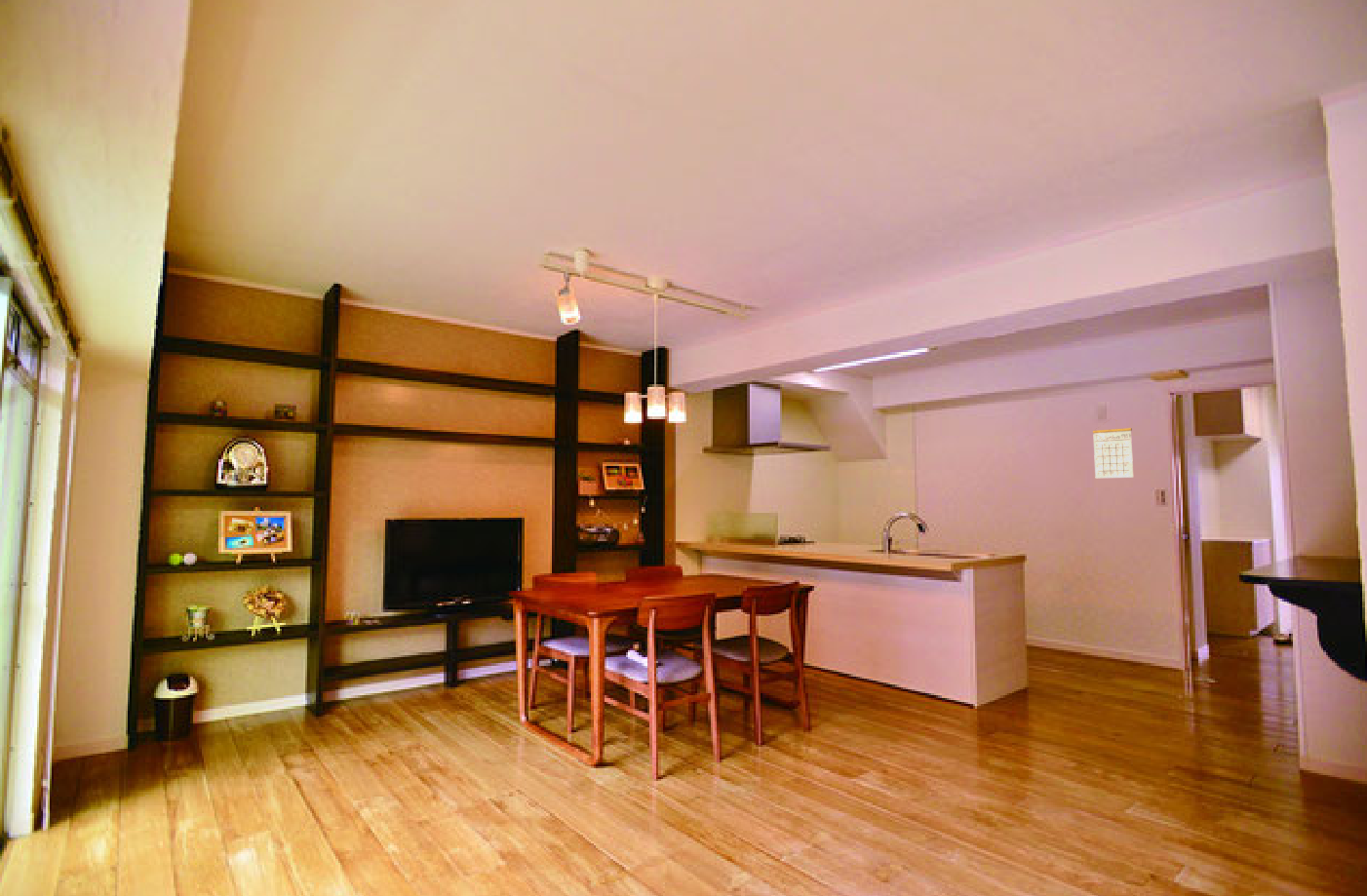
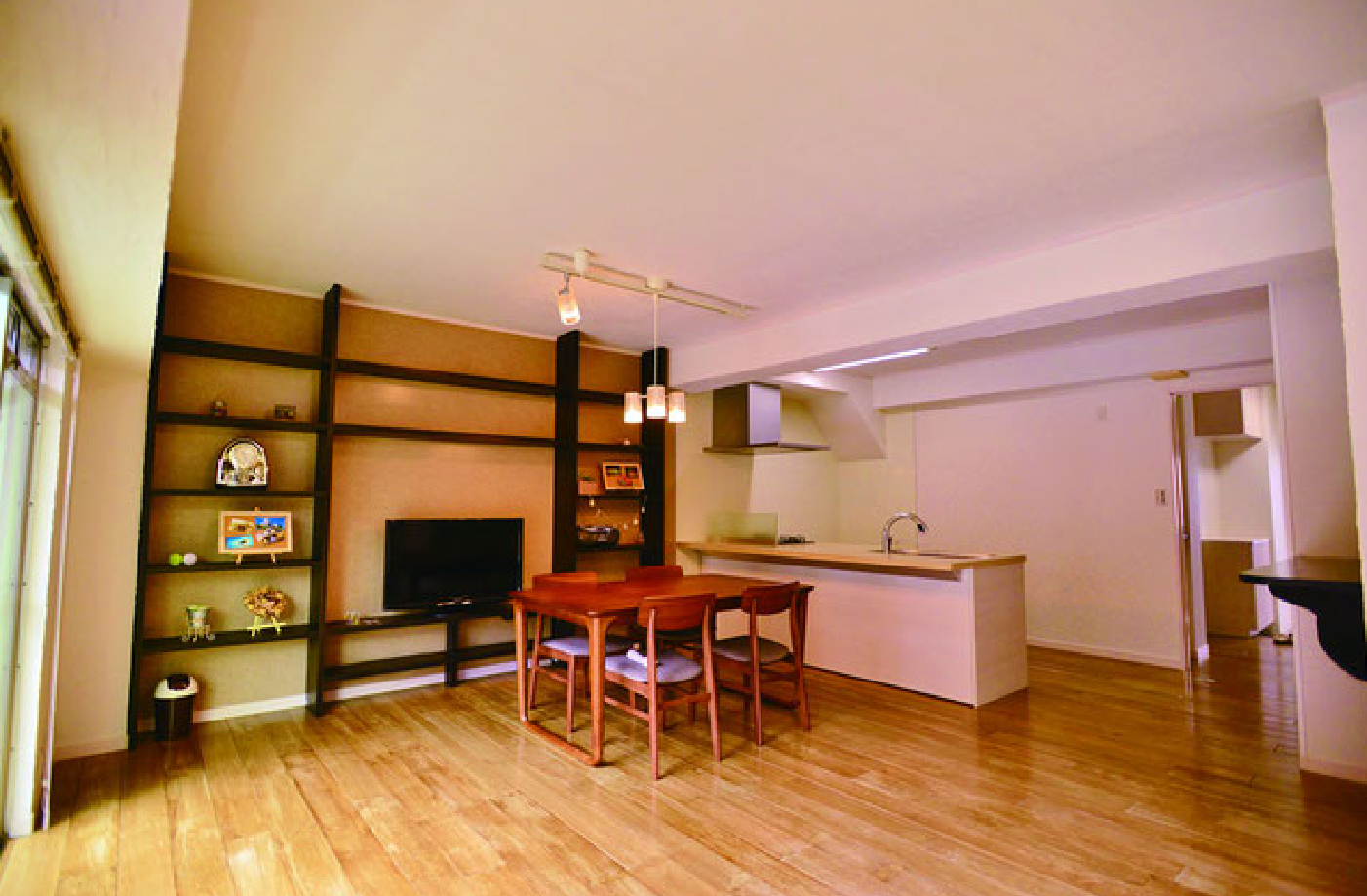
- calendar [1092,417,1134,479]
